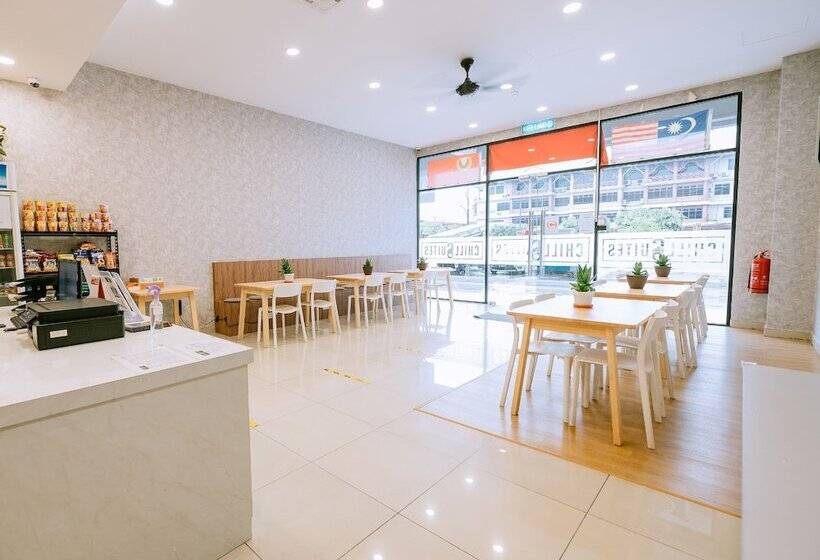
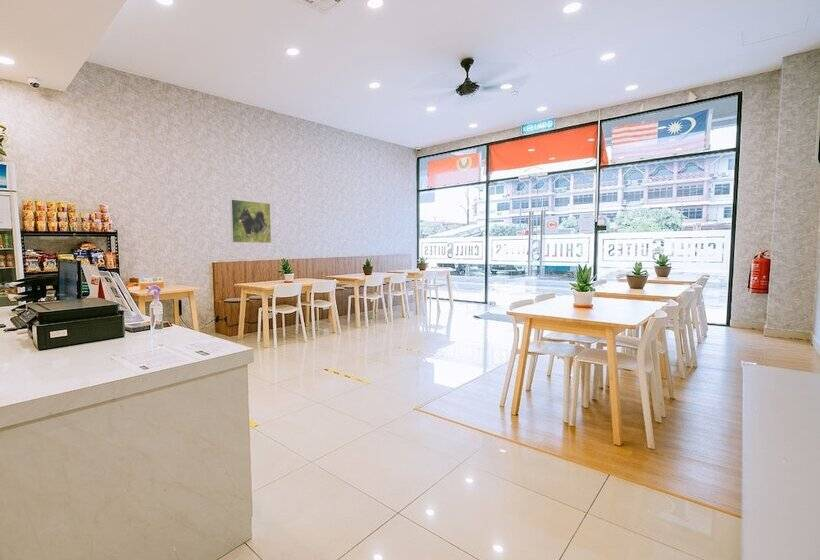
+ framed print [230,198,272,244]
